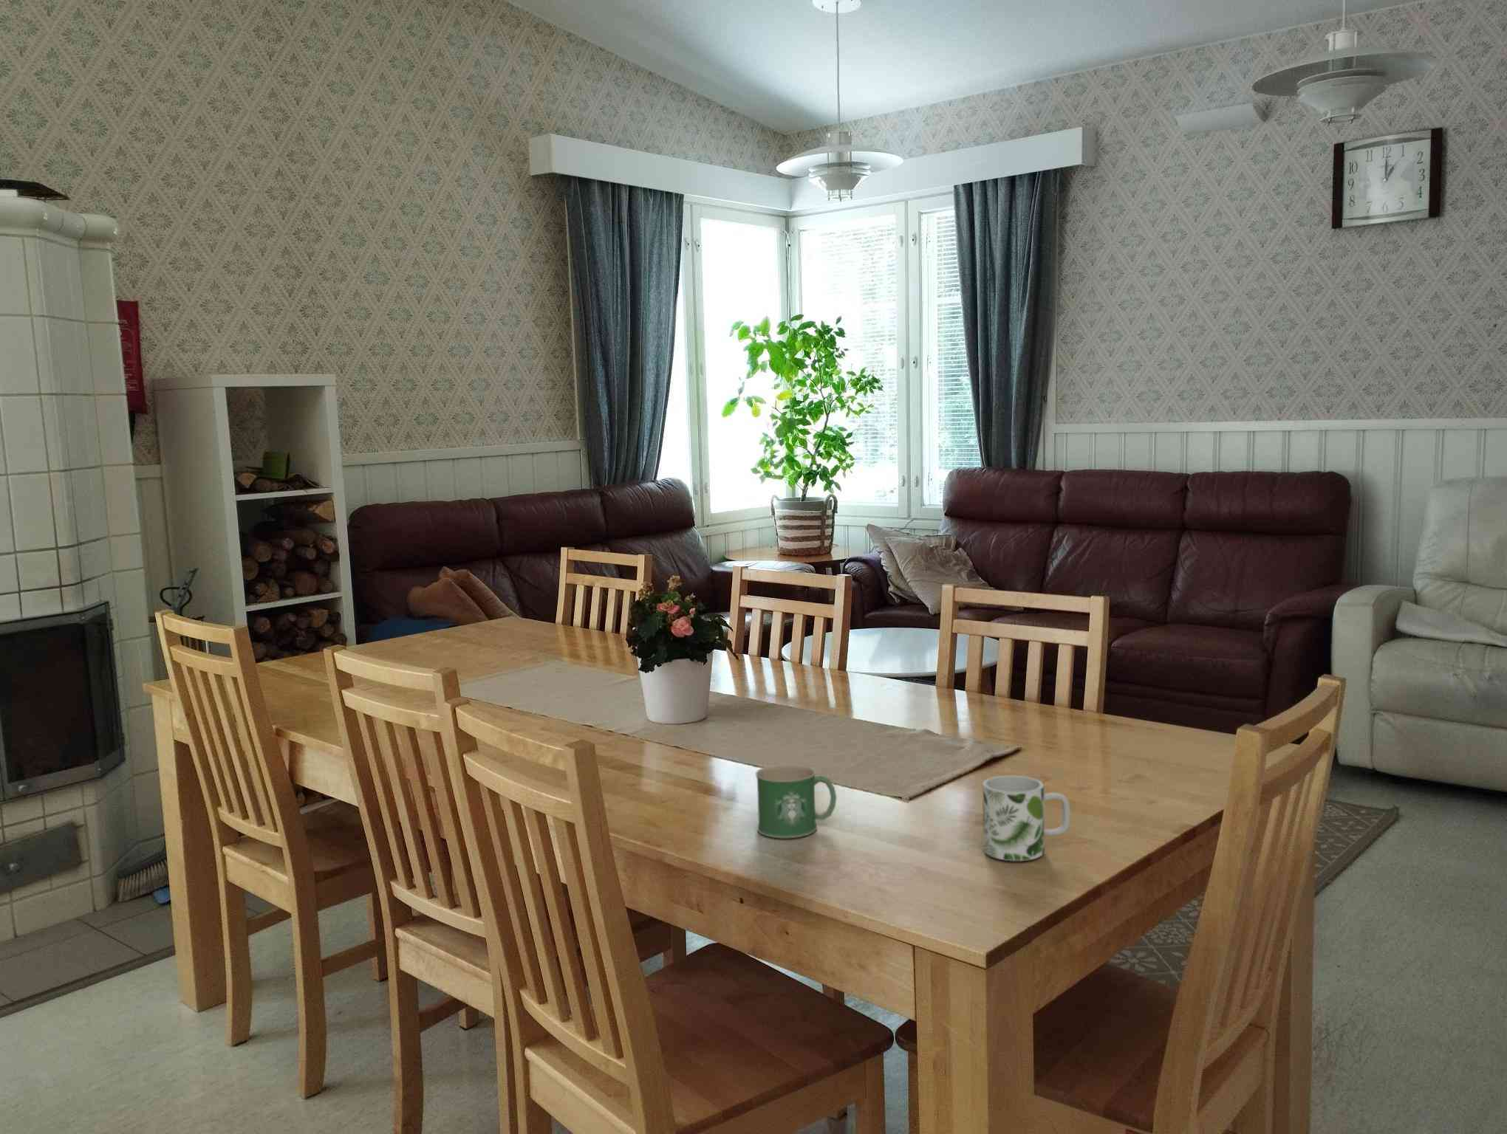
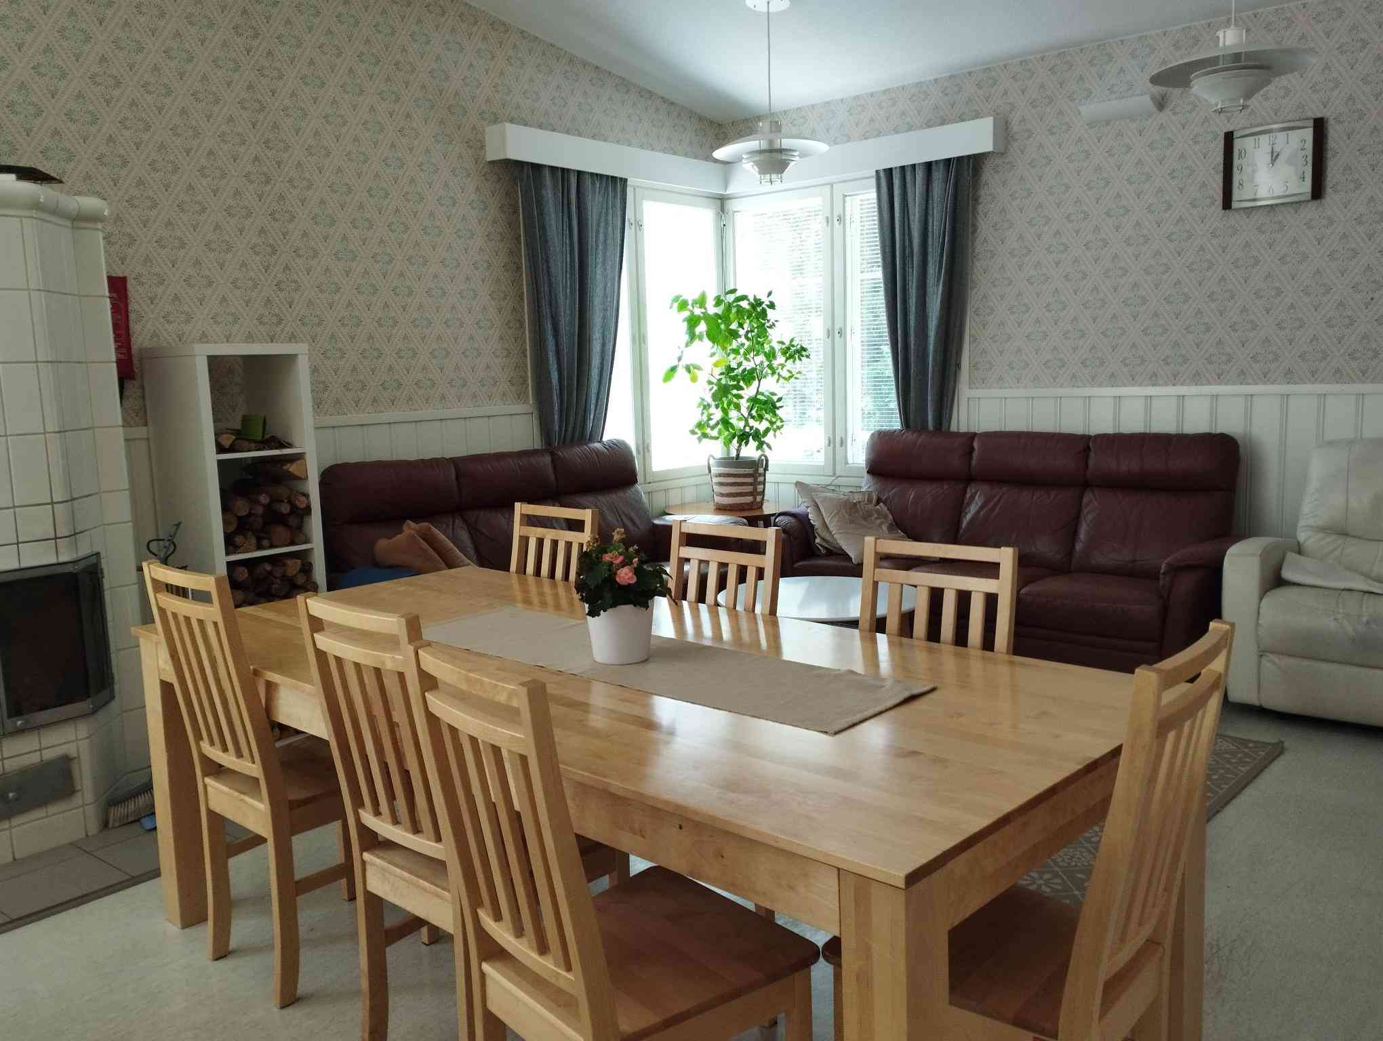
- mug [755,764,837,839]
- mug [982,774,1071,861]
